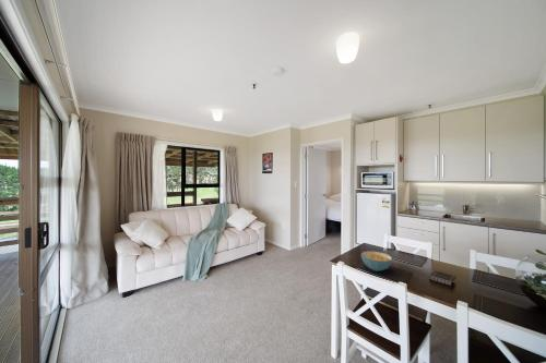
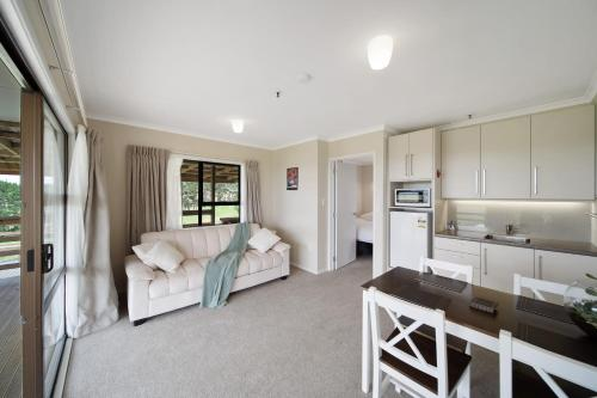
- cereal bowl [360,251,393,273]
